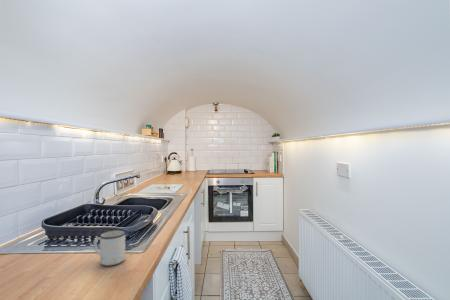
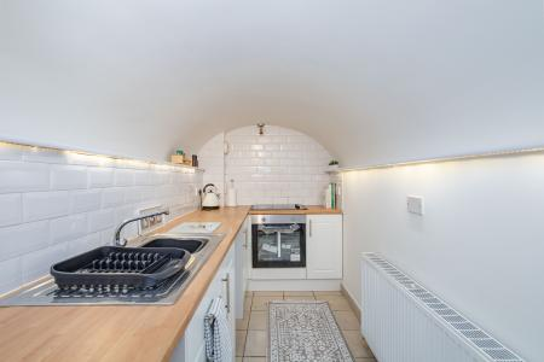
- mug [93,229,127,267]
